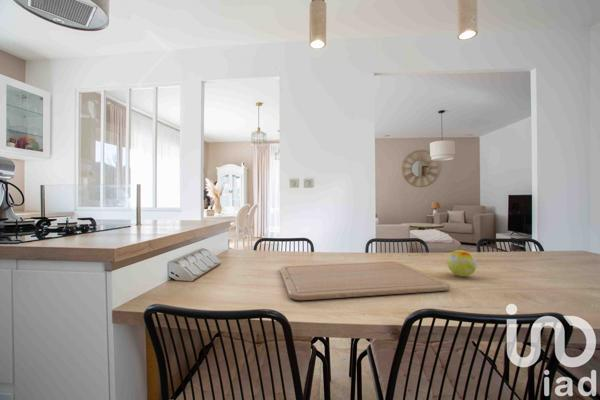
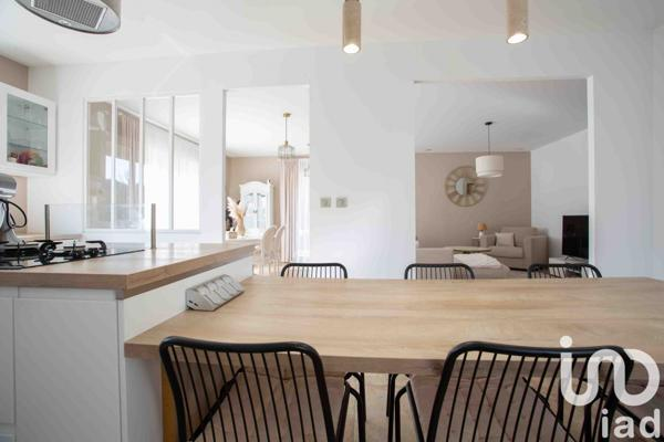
- chopping board [279,260,451,301]
- decorative ball [446,249,478,277]
